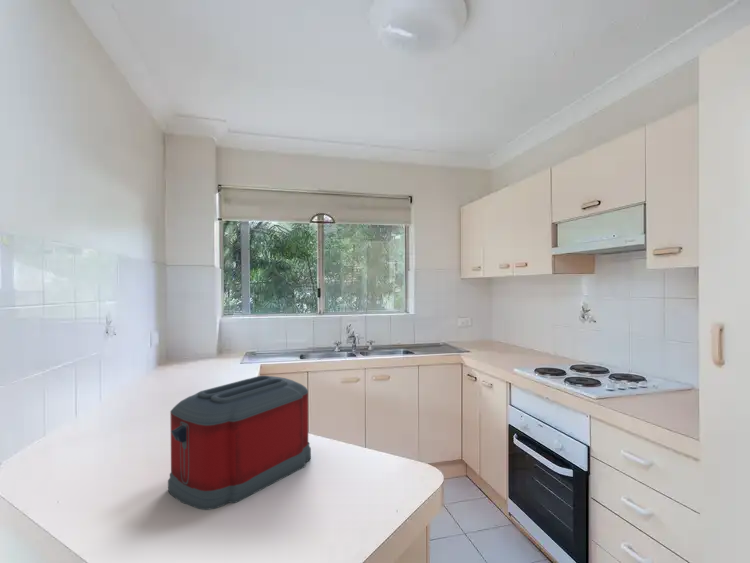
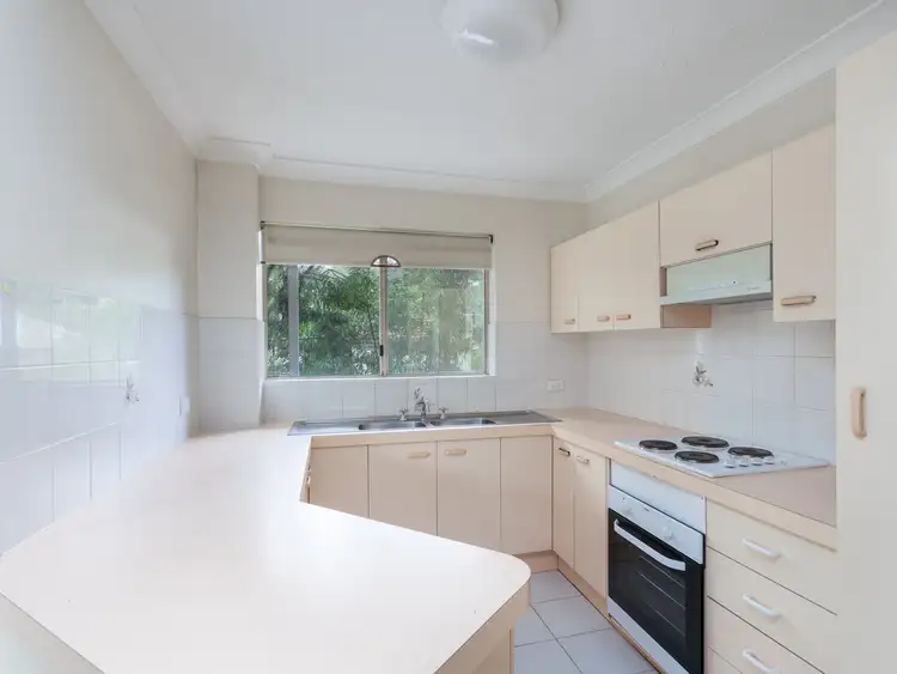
- toaster [167,375,312,511]
